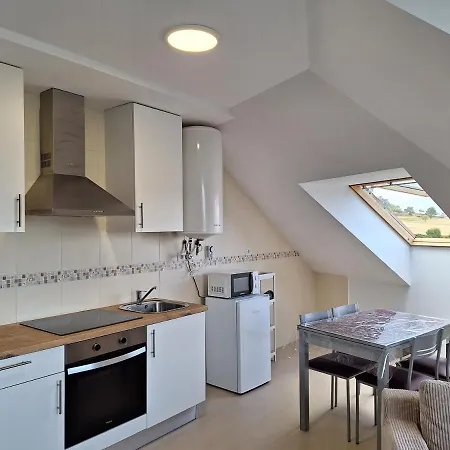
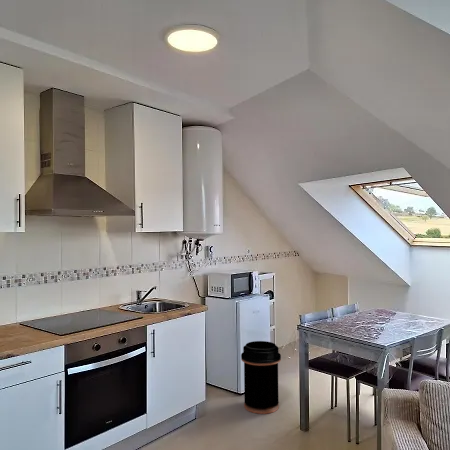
+ trash can [240,340,282,415]
